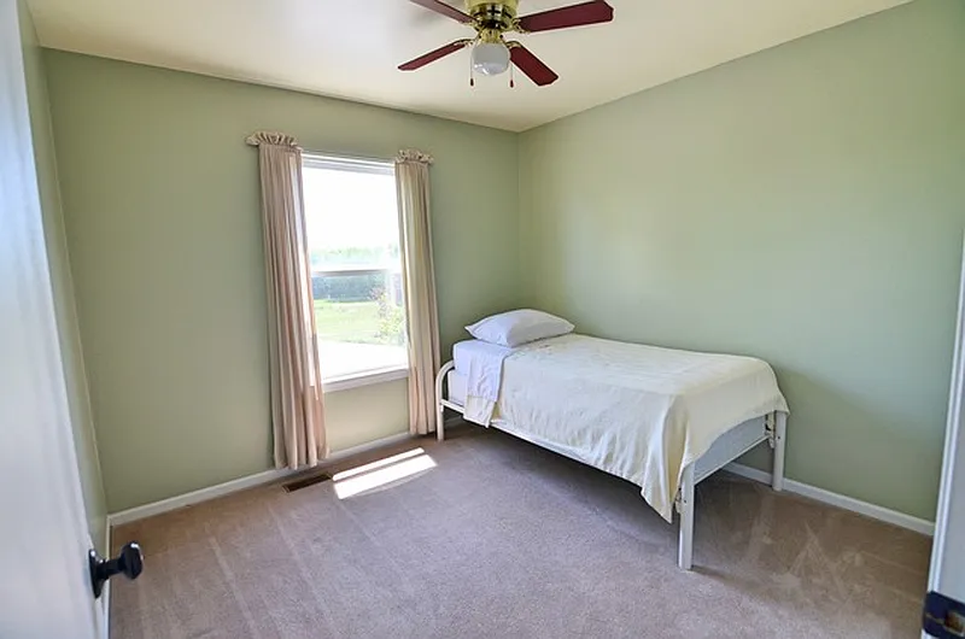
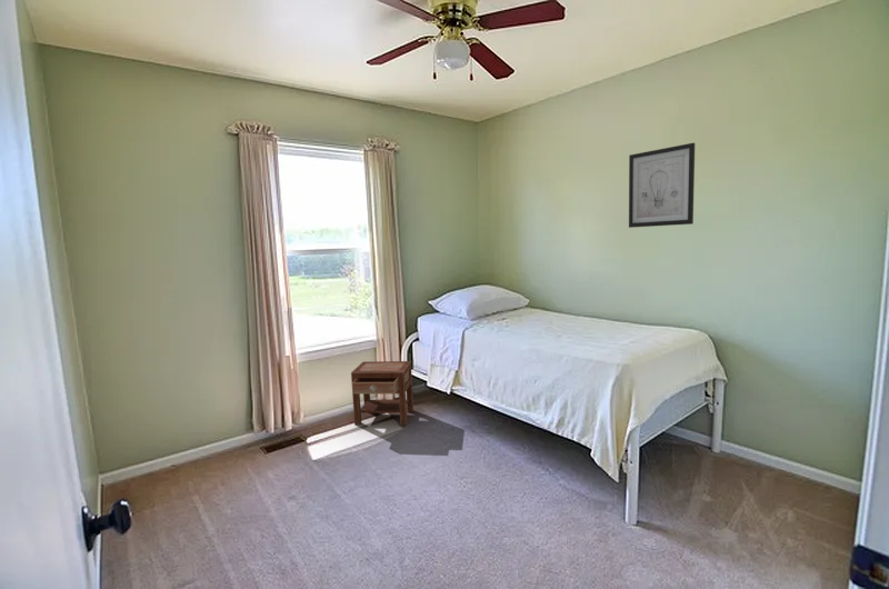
+ wall art [628,142,696,229]
+ nightstand [350,360,414,427]
